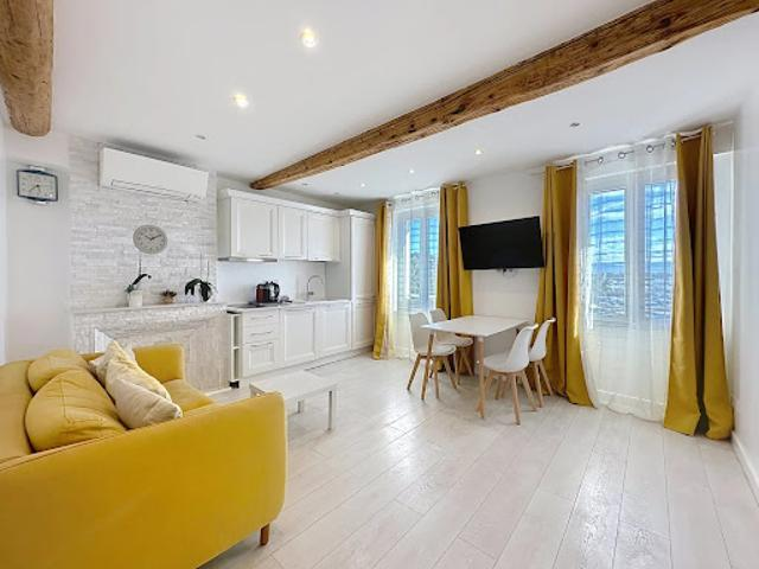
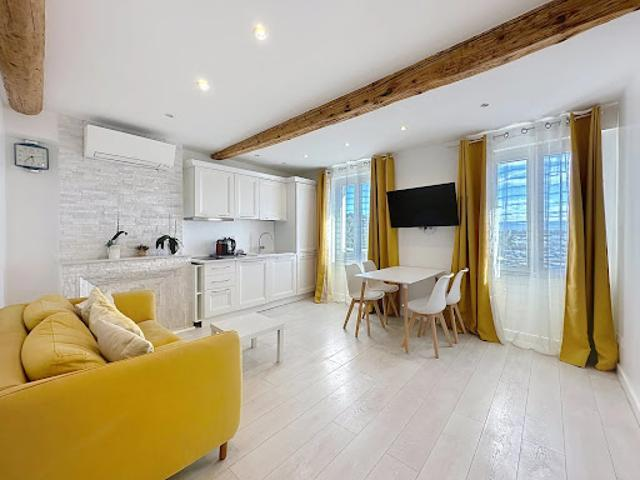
- wall clock [132,224,168,255]
